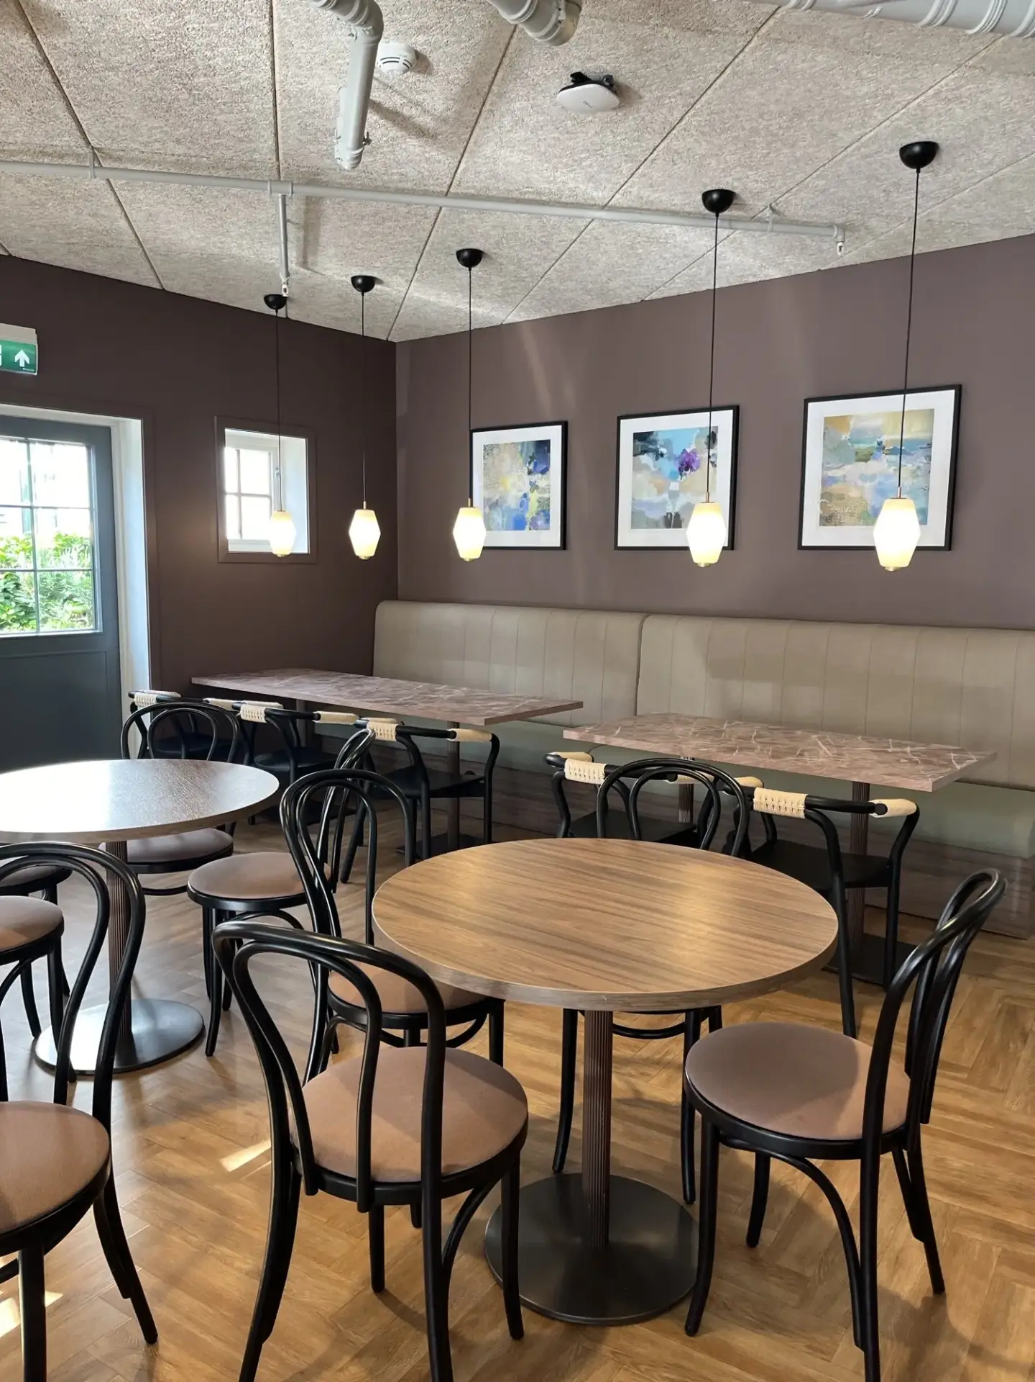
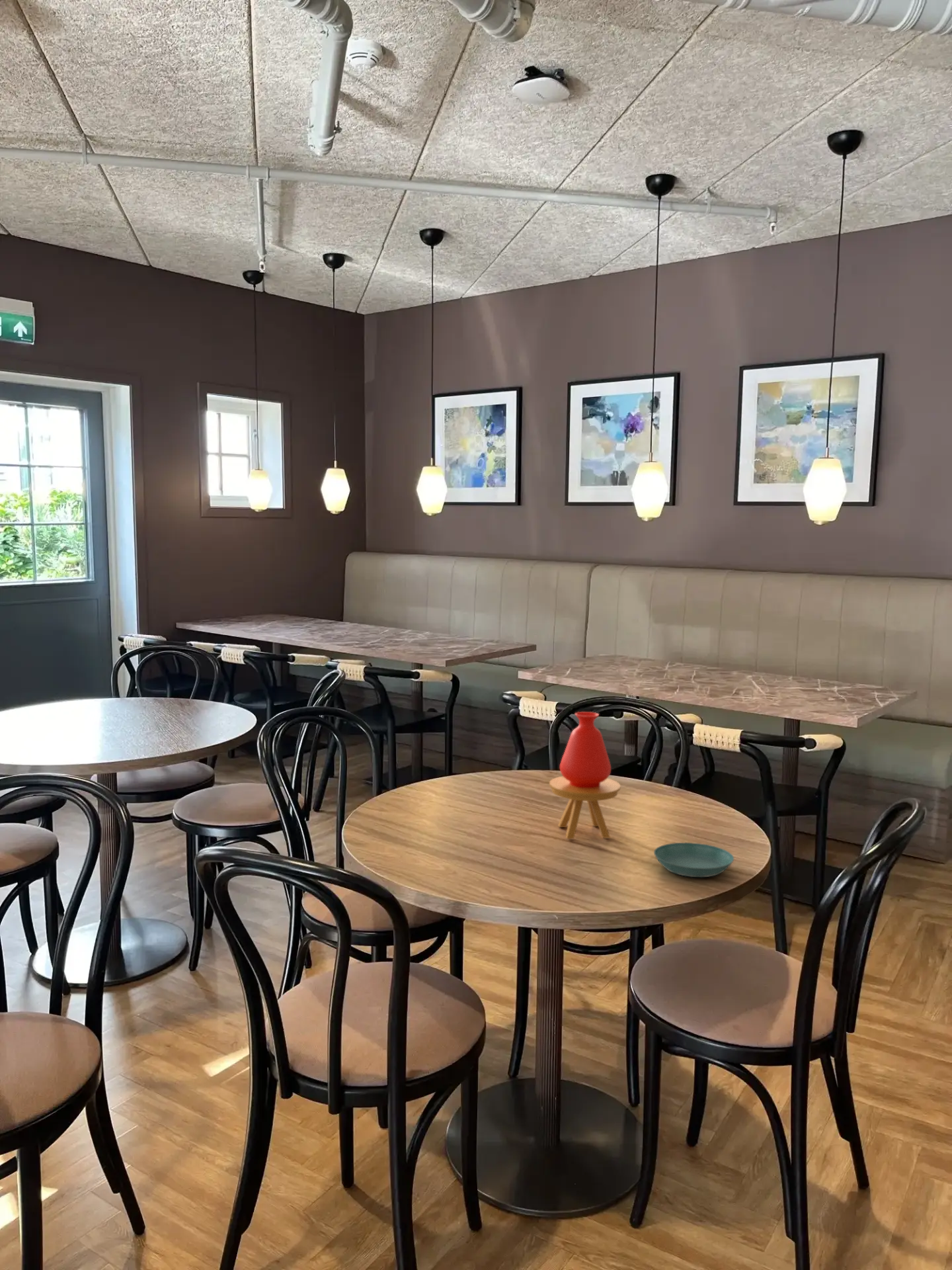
+ vase [549,711,621,839]
+ saucer [653,842,734,878]
